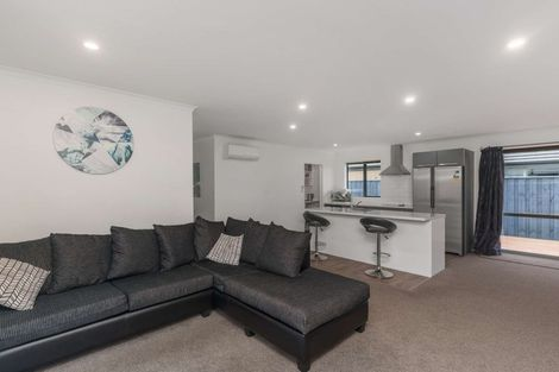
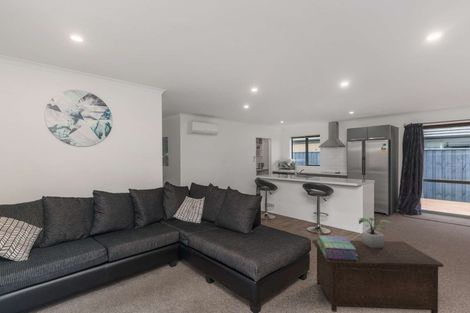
+ cabinet [312,239,444,313]
+ potted plant [358,217,393,248]
+ stack of books [317,234,358,260]
